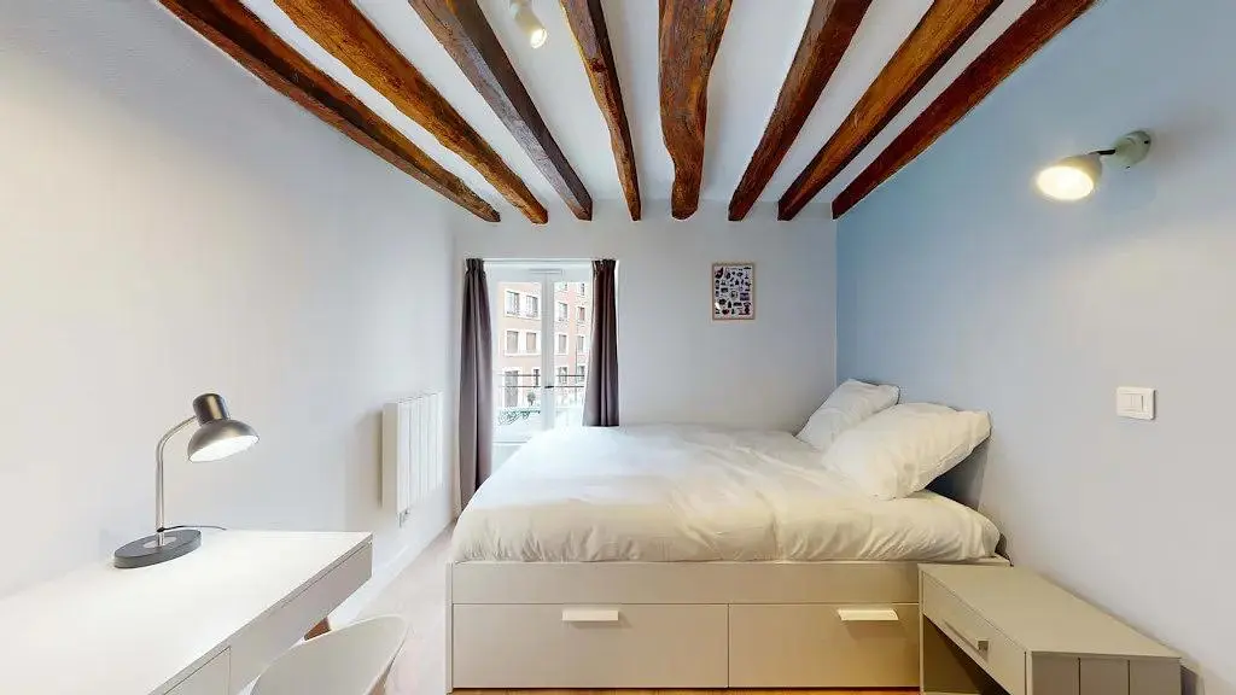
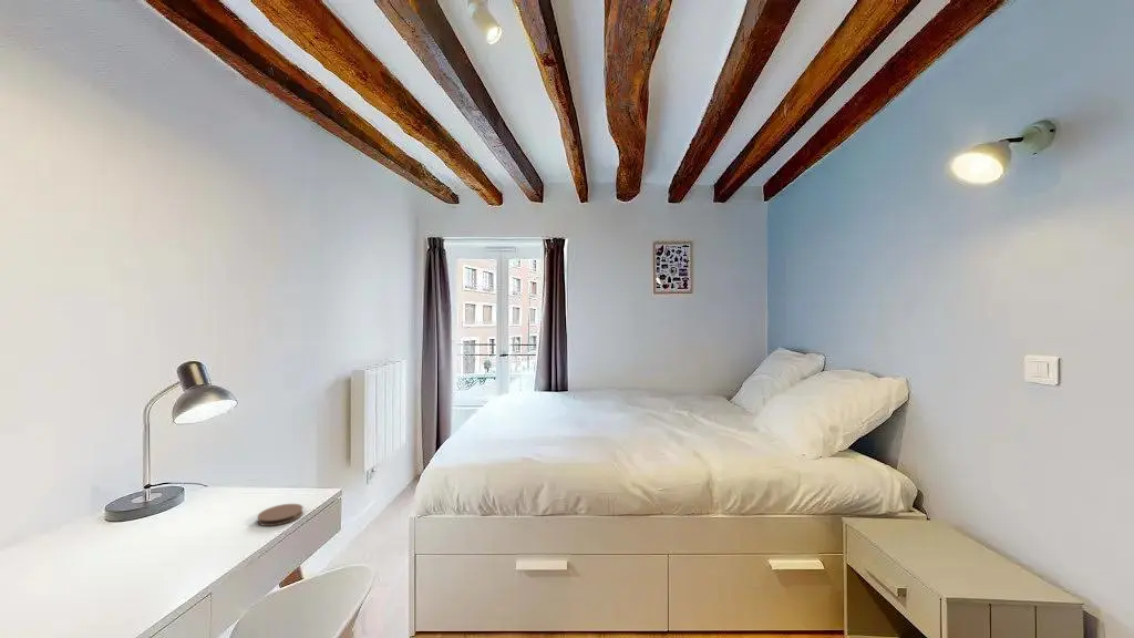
+ coaster [256,503,305,527]
